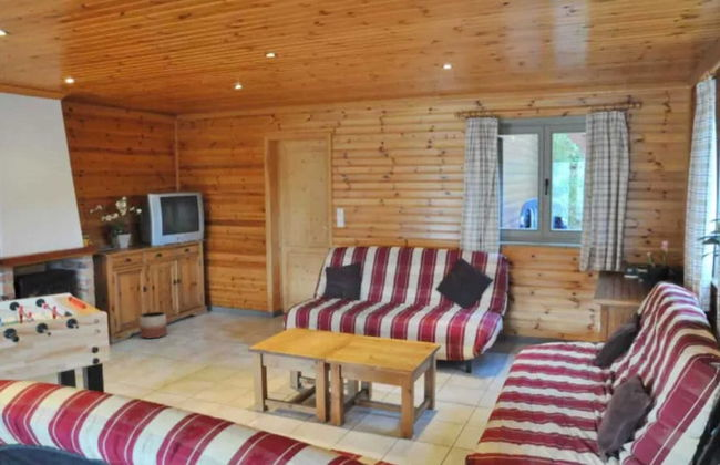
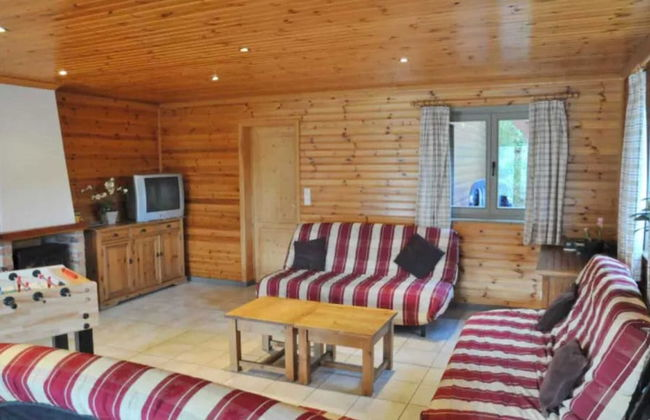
- planter [138,311,168,340]
